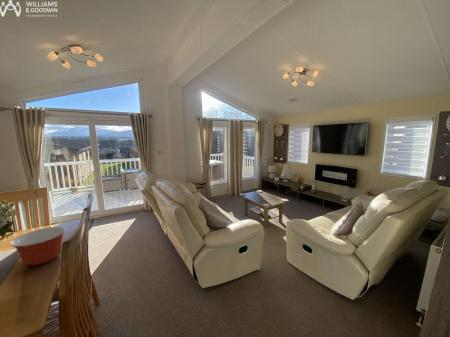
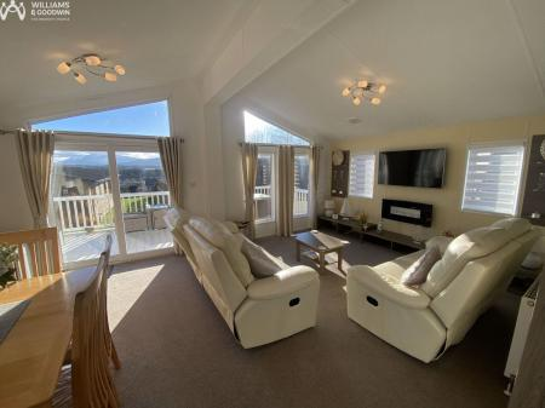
- mixing bowl [9,226,67,266]
